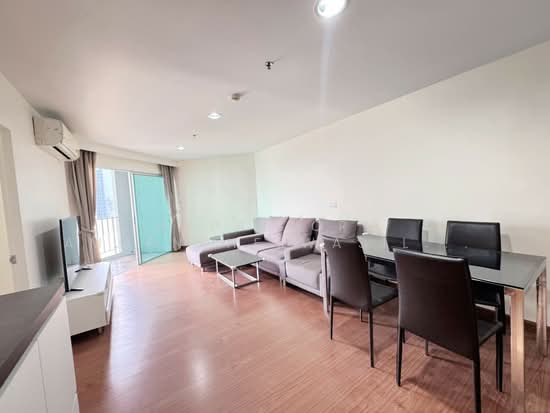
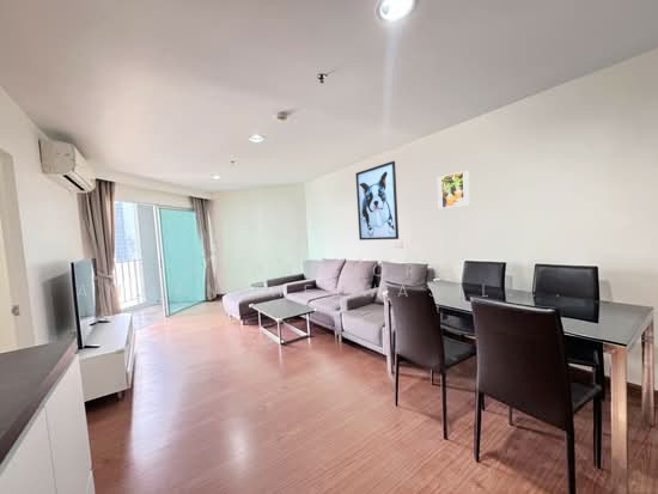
+ wall art [355,160,400,242]
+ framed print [437,170,471,209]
